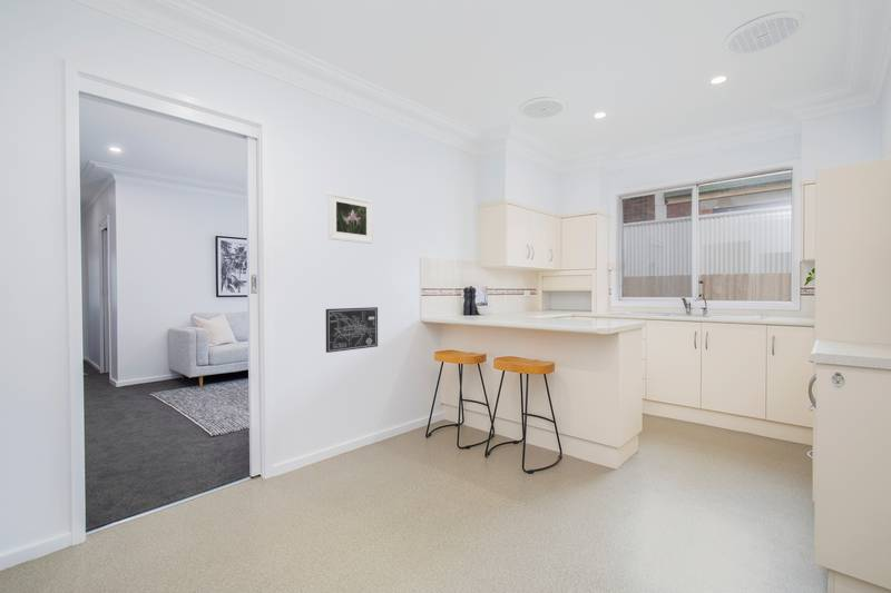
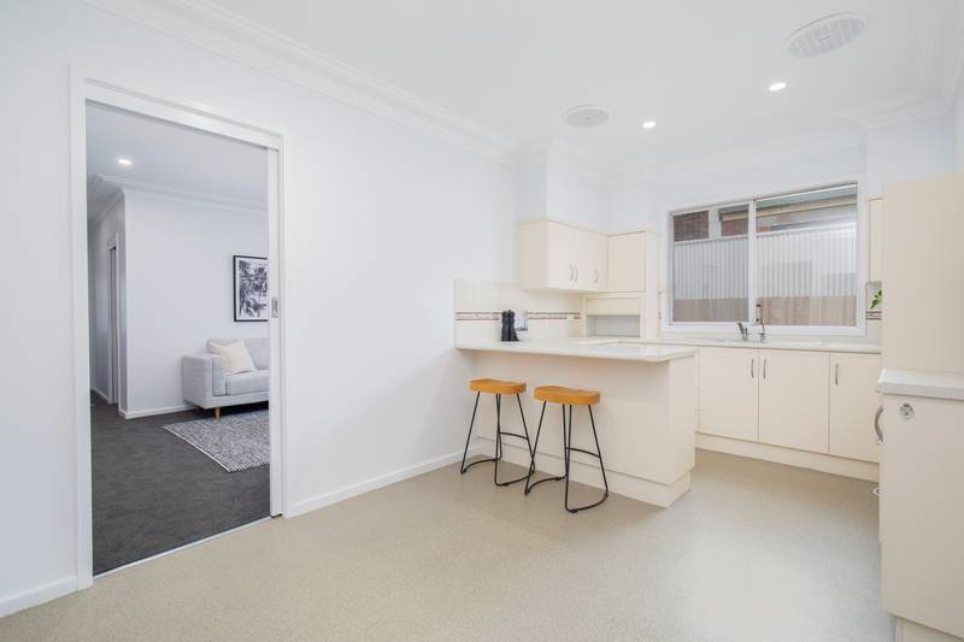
- wall art [325,306,379,354]
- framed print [326,190,374,245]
